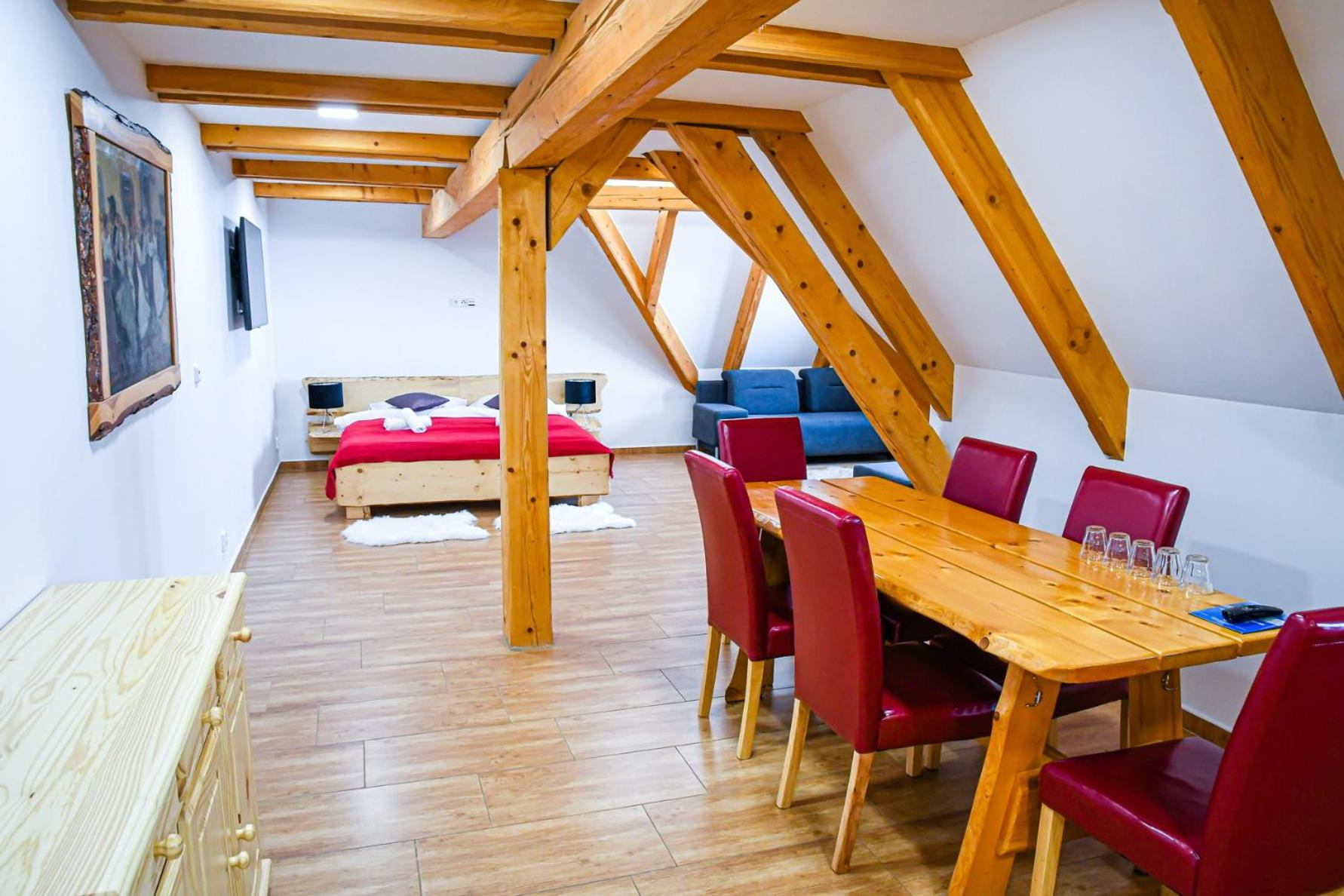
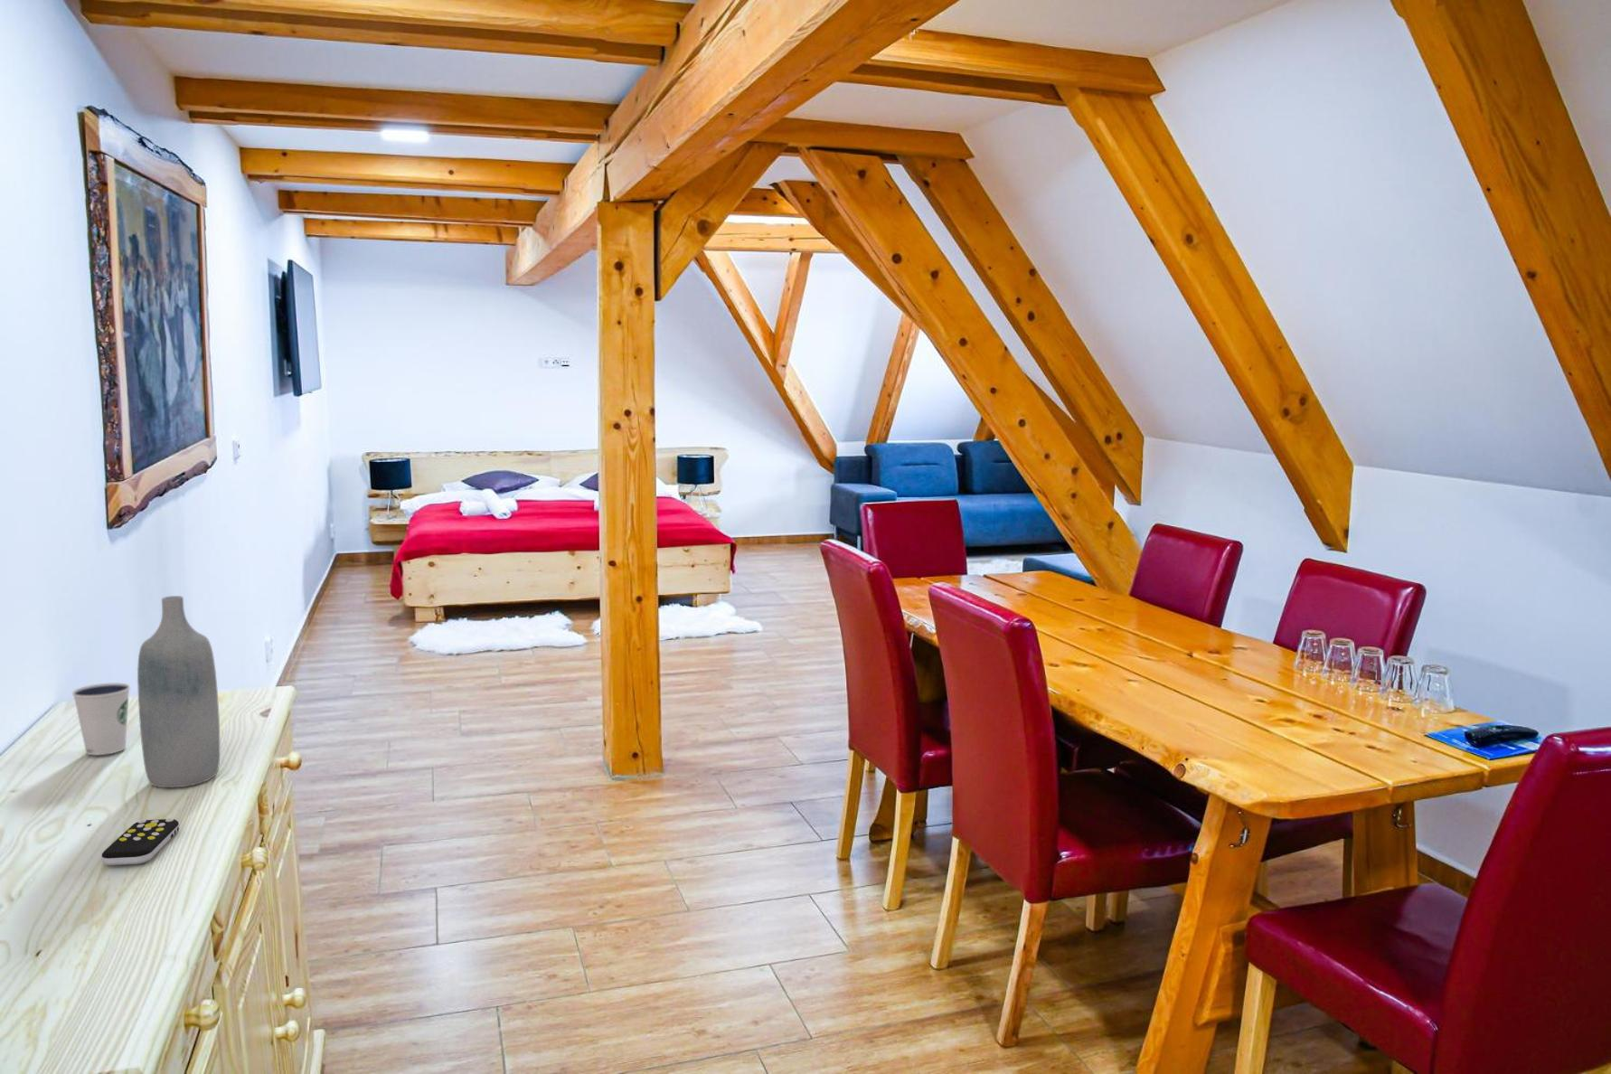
+ bottle [137,595,221,789]
+ dixie cup [72,682,131,756]
+ remote control [101,817,180,867]
